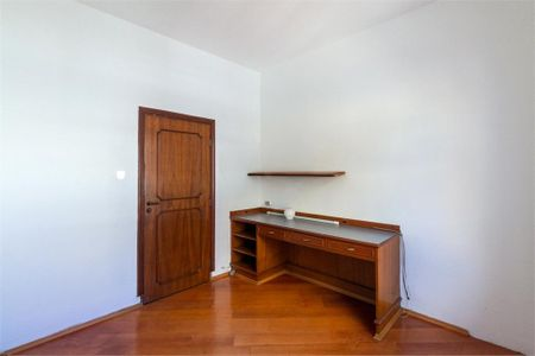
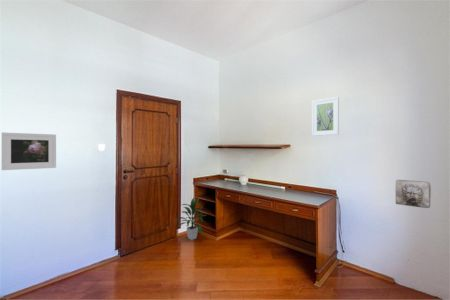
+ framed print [1,131,57,171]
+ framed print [311,96,340,137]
+ wall relief [395,179,432,209]
+ indoor plant [176,196,207,241]
